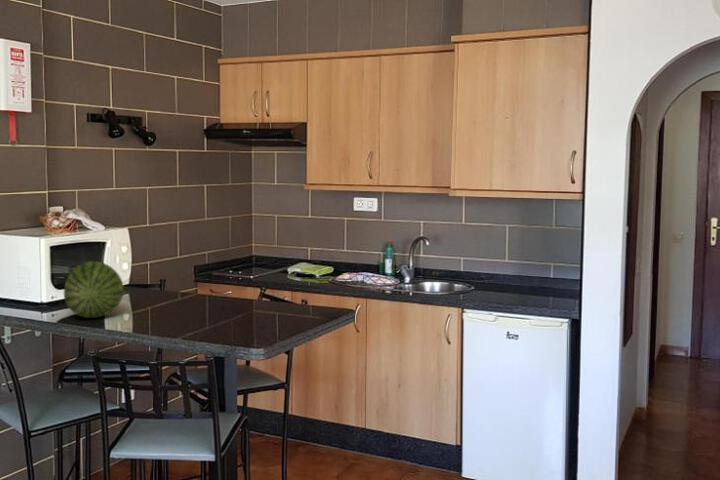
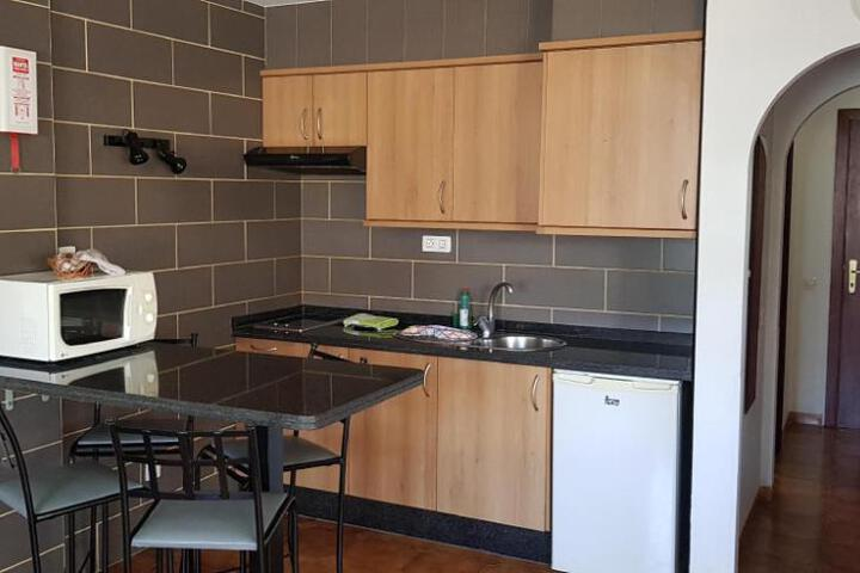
- fruit [63,260,125,319]
